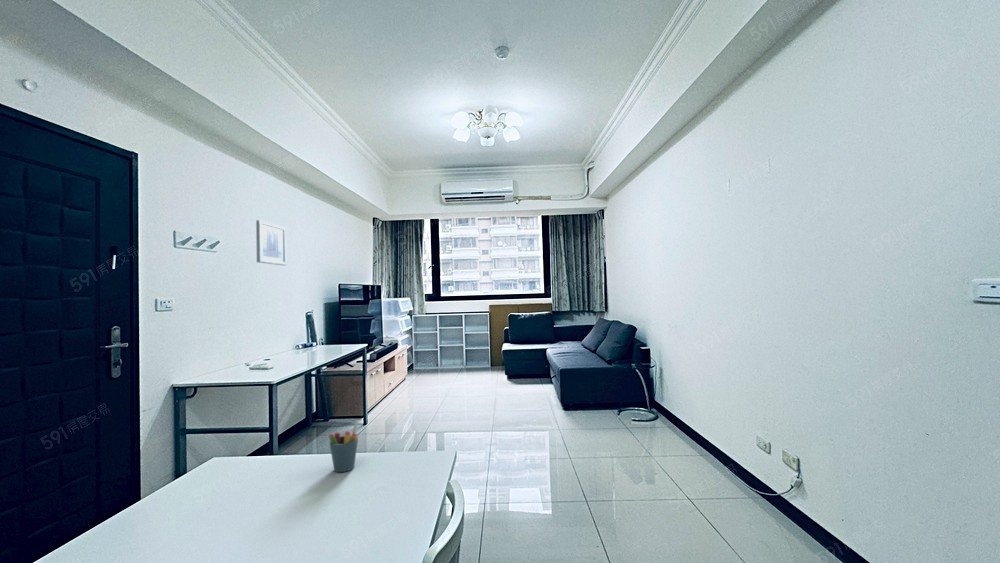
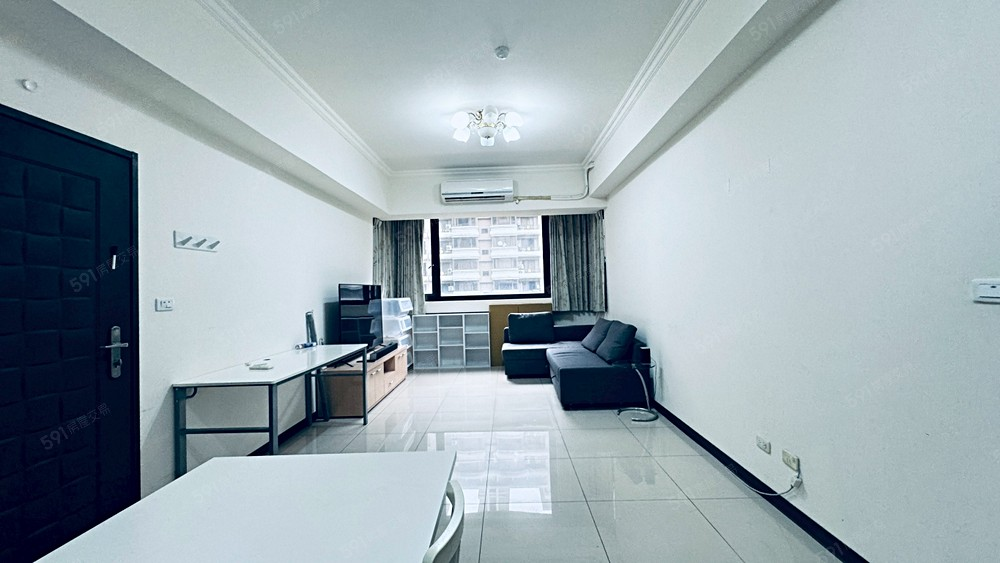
- pen holder [328,420,359,473]
- wall art [255,219,287,266]
